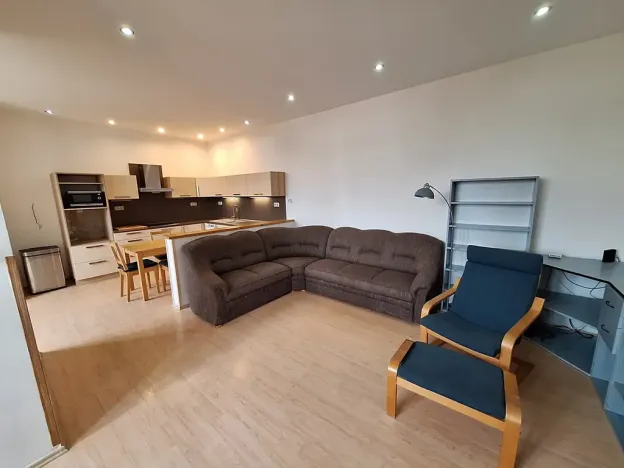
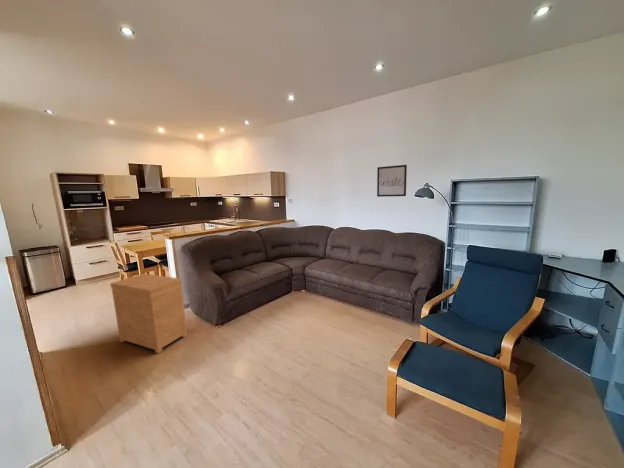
+ nightstand [109,272,188,354]
+ wall art [376,164,408,198]
